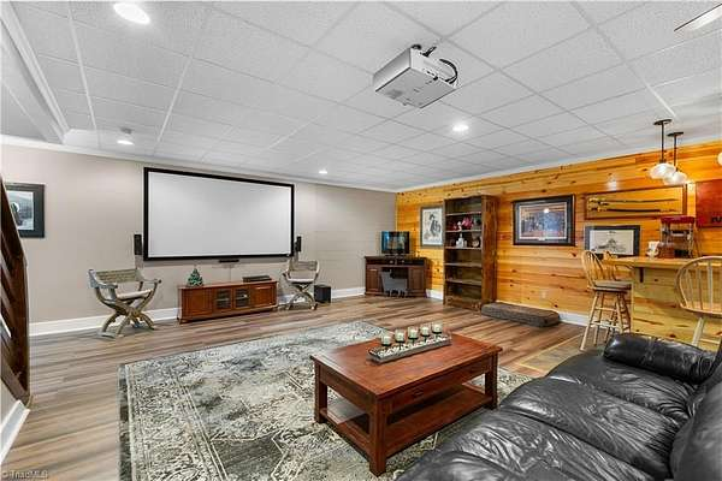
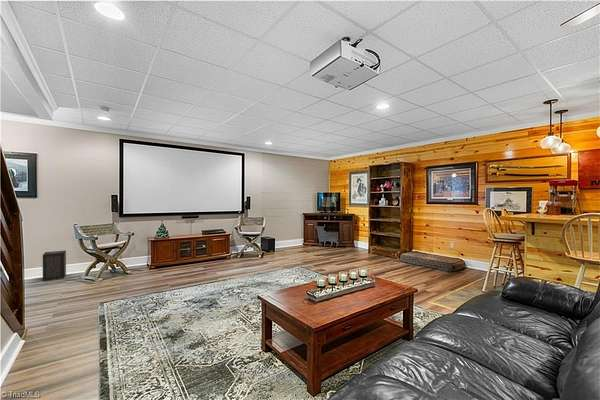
+ speaker [42,249,67,282]
